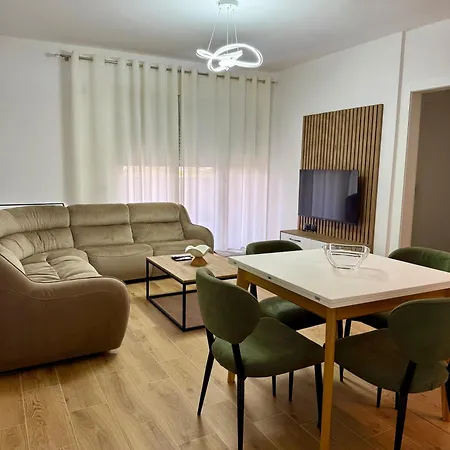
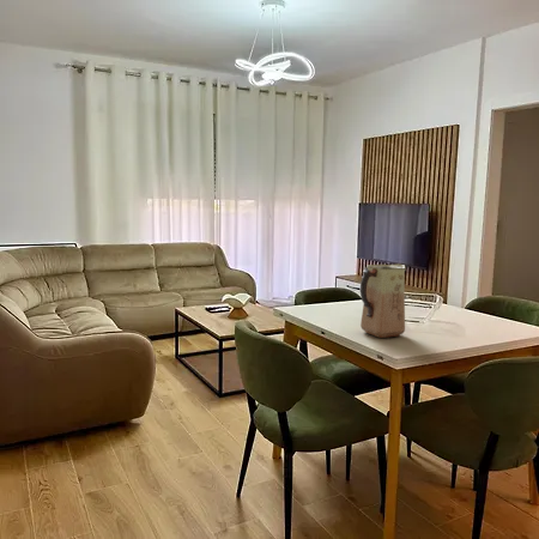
+ vase [359,264,407,339]
